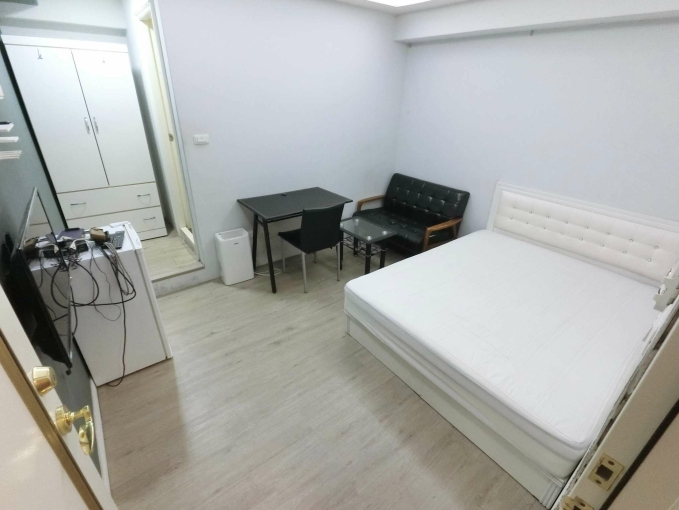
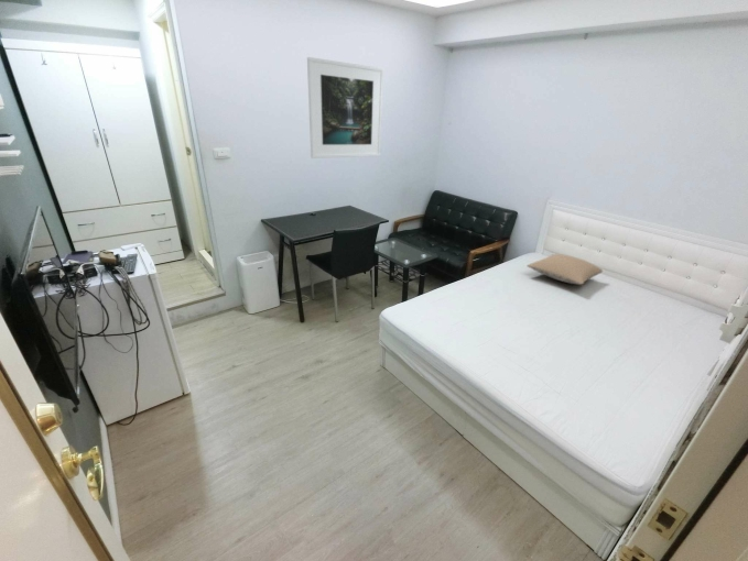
+ pillow [525,253,604,286]
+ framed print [306,56,384,160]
